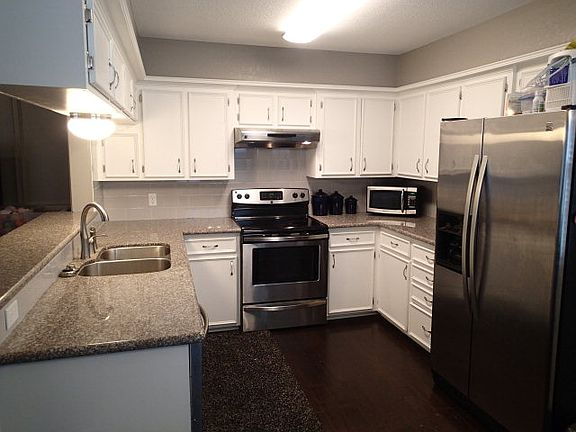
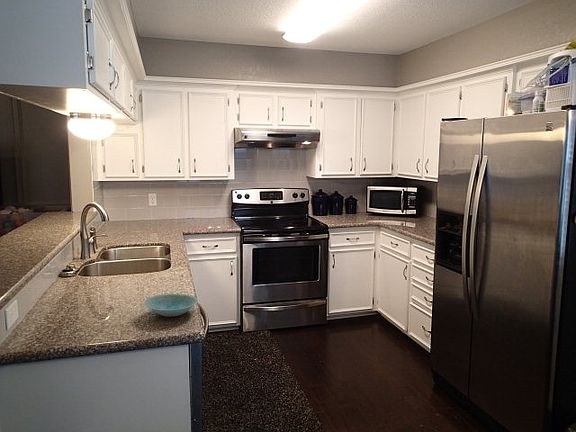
+ bowl [143,293,199,317]
